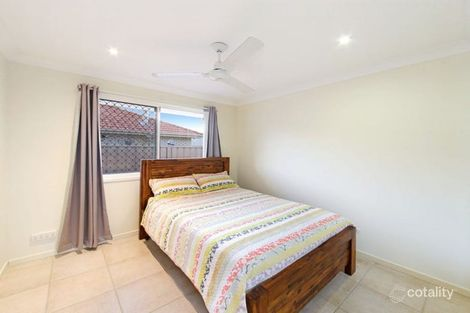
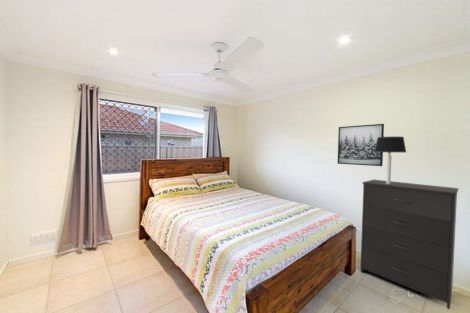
+ wall art [337,123,385,167]
+ dresser [359,179,459,310]
+ table lamp [374,136,407,184]
